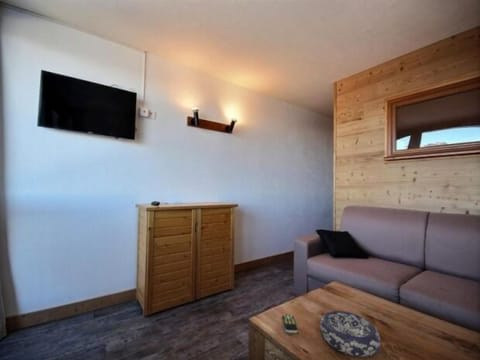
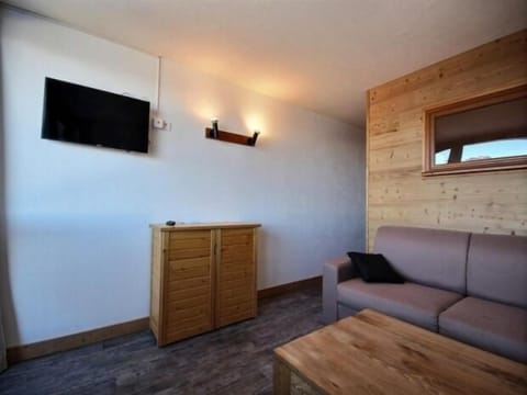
- remote control [281,314,299,334]
- decorative bowl [319,310,381,358]
